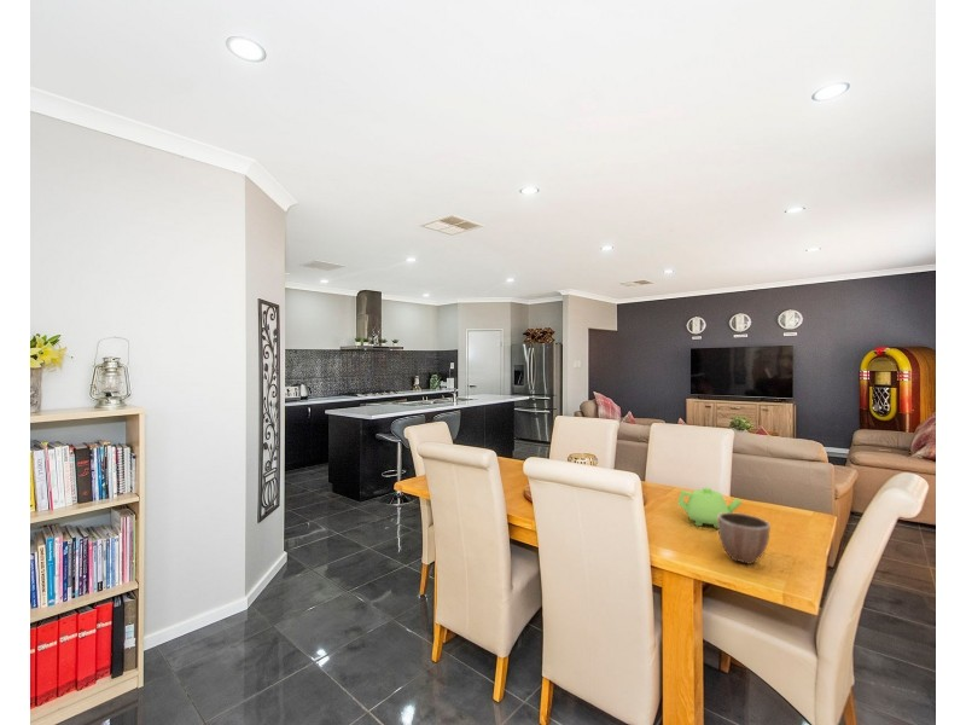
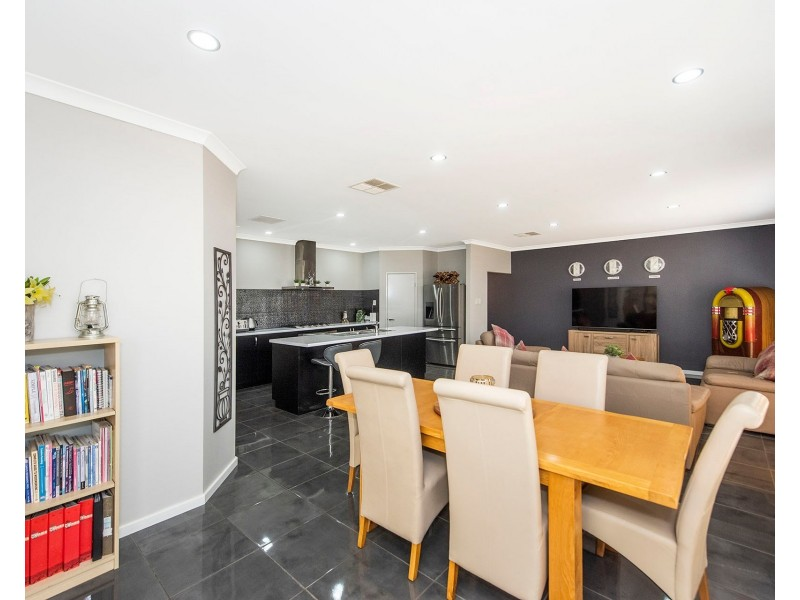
- teapot [676,486,744,529]
- decorative bowl [717,512,772,566]
